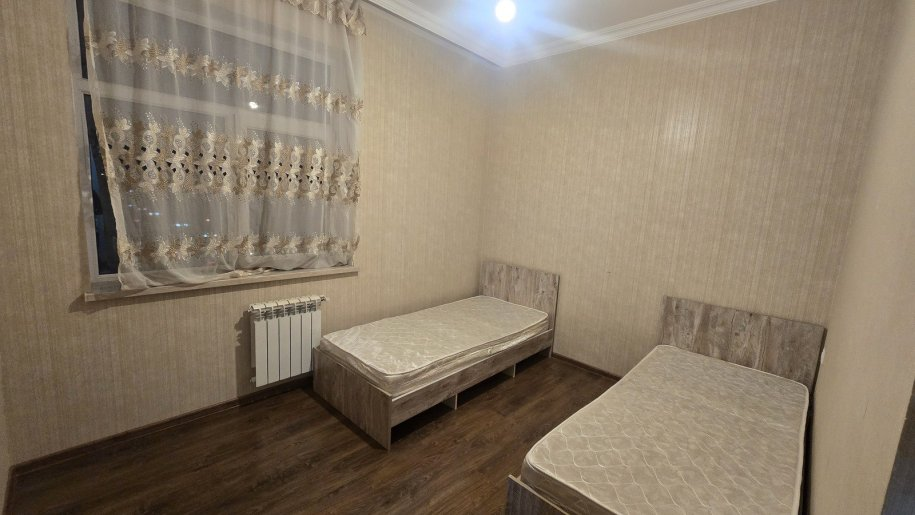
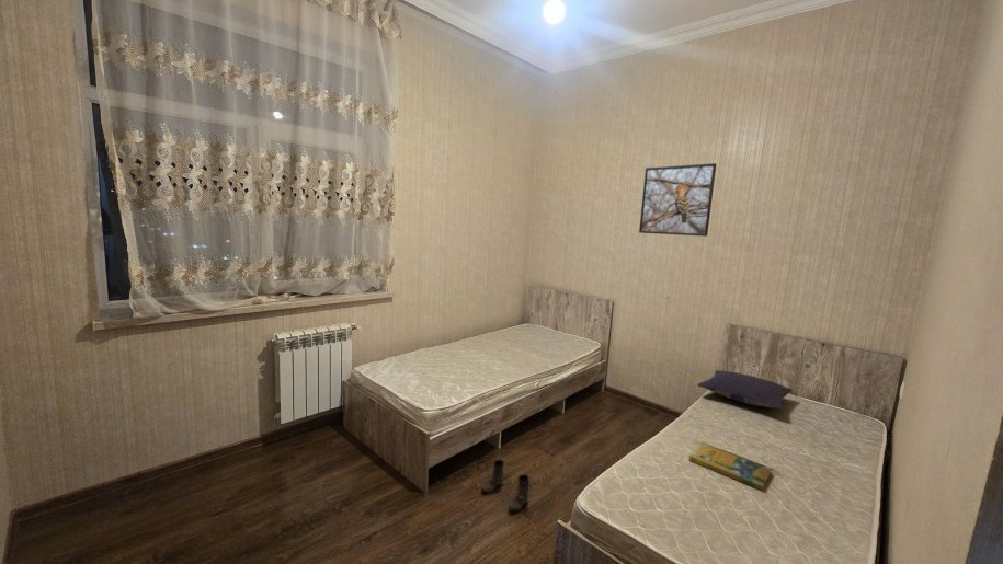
+ pillow [696,369,794,411]
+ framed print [638,162,717,238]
+ boots [480,459,531,513]
+ booklet [688,442,773,492]
